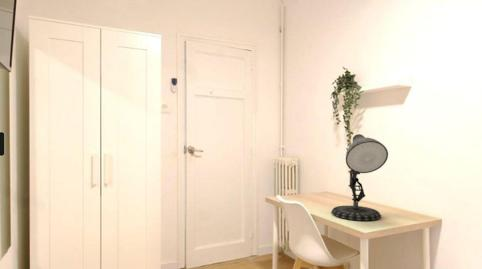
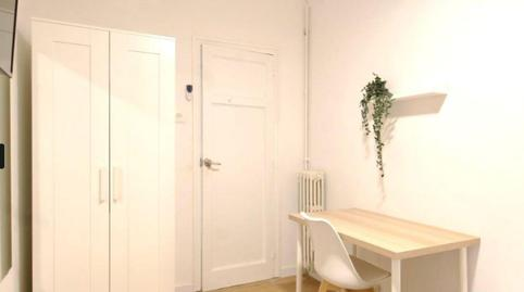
- desk lamp [330,133,389,222]
